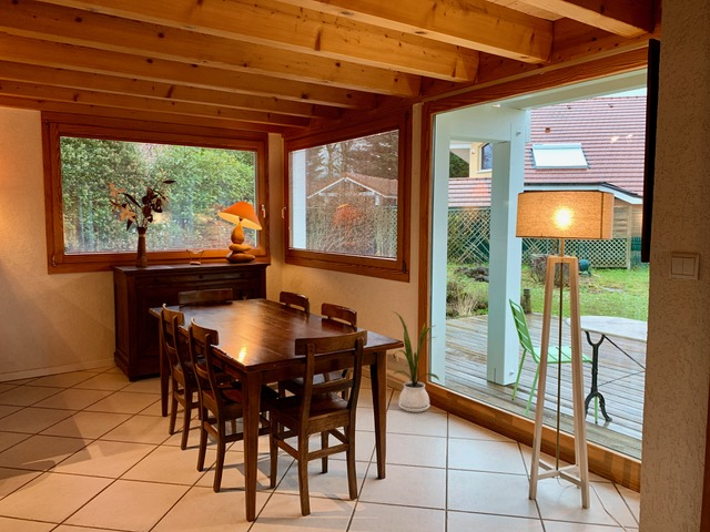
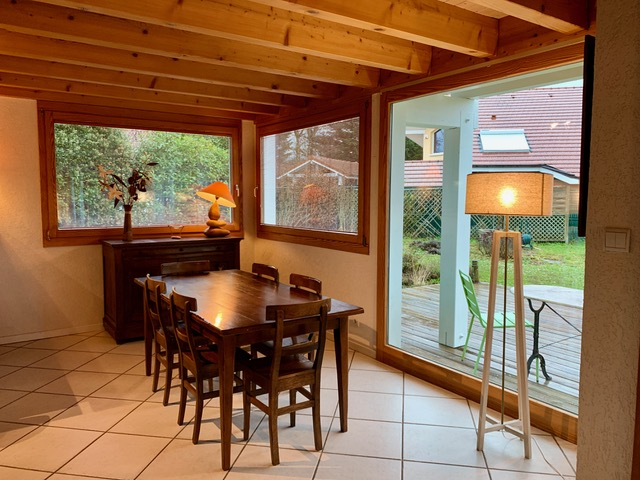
- house plant [392,310,440,413]
